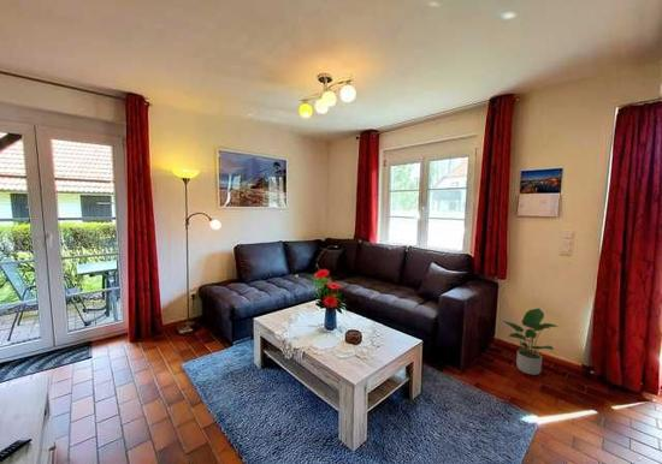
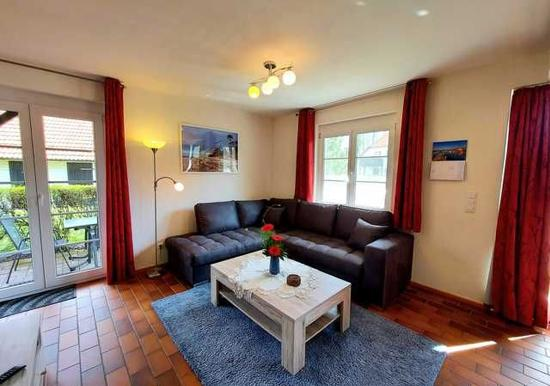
- potted plant [502,308,560,376]
